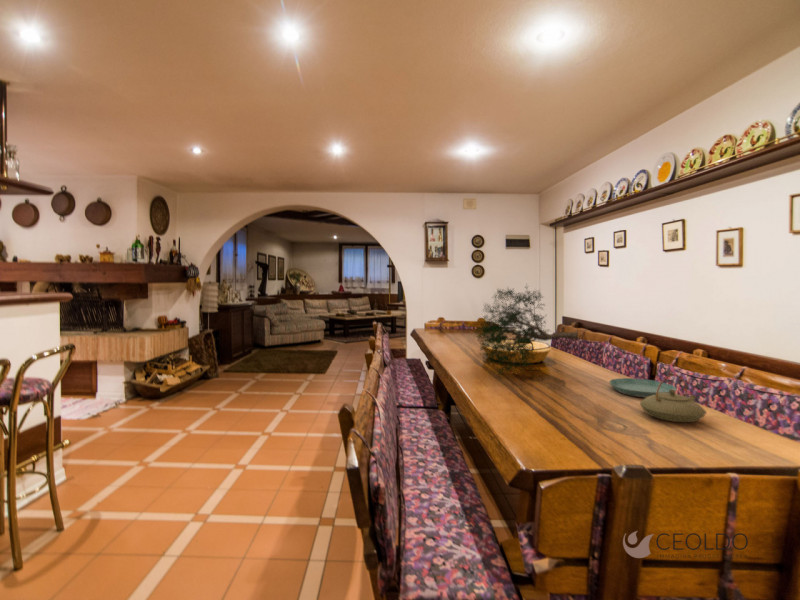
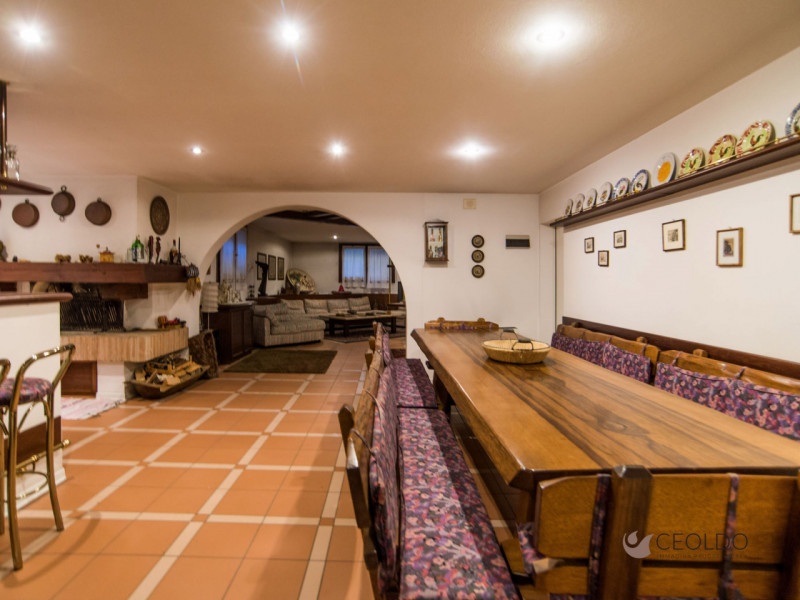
- teapot [639,374,708,423]
- saucer [608,377,677,399]
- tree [471,284,579,375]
